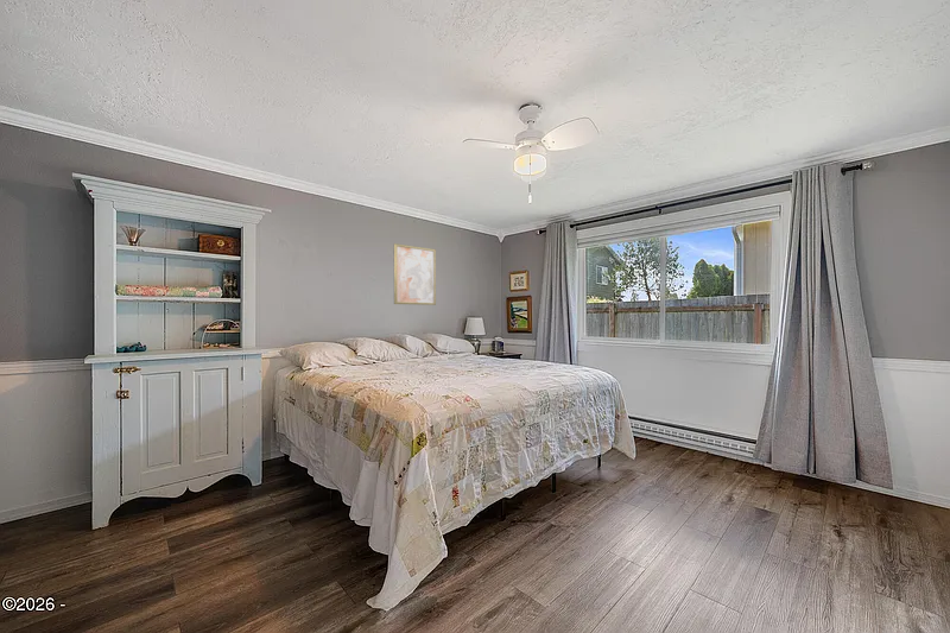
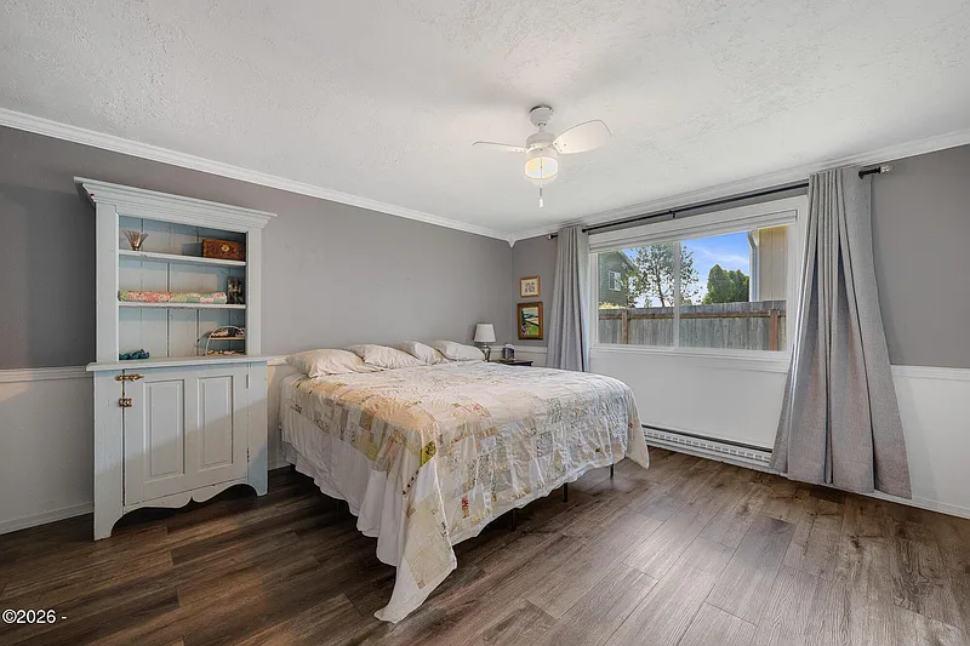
- wall art [393,242,437,306]
